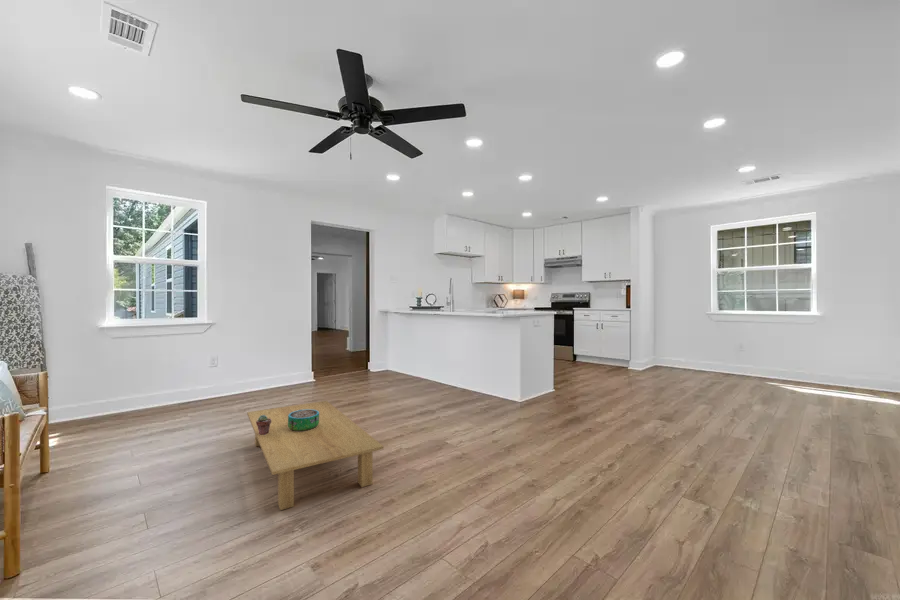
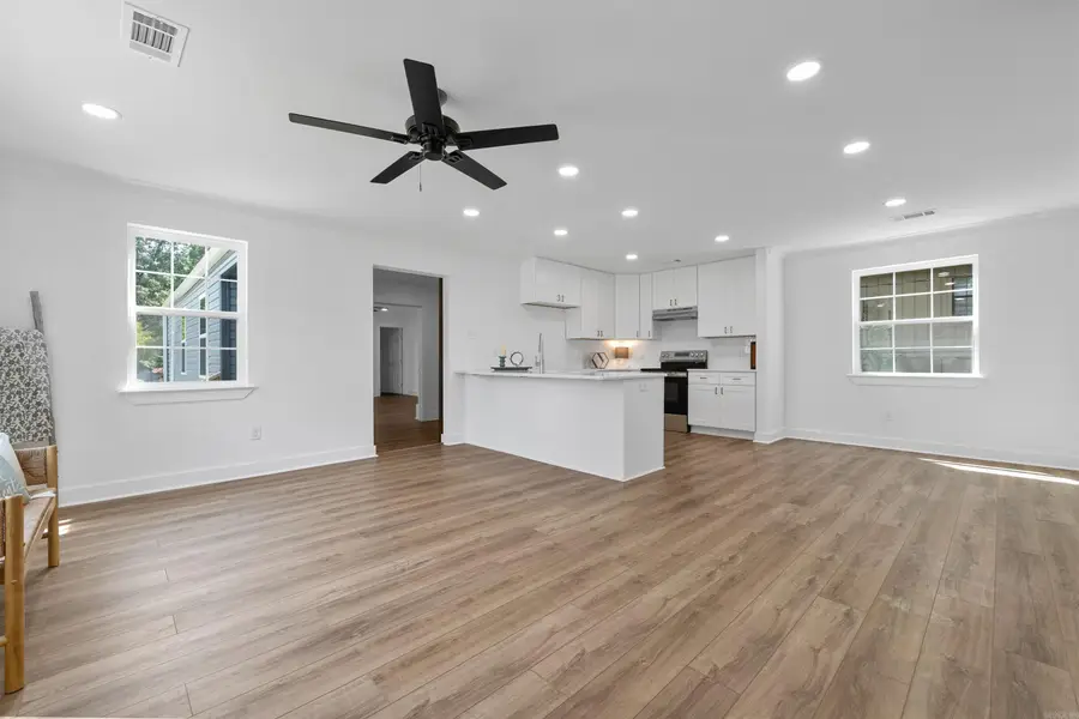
- decorative bowl [288,409,319,431]
- potted succulent [256,415,272,435]
- coffee table [246,400,384,511]
